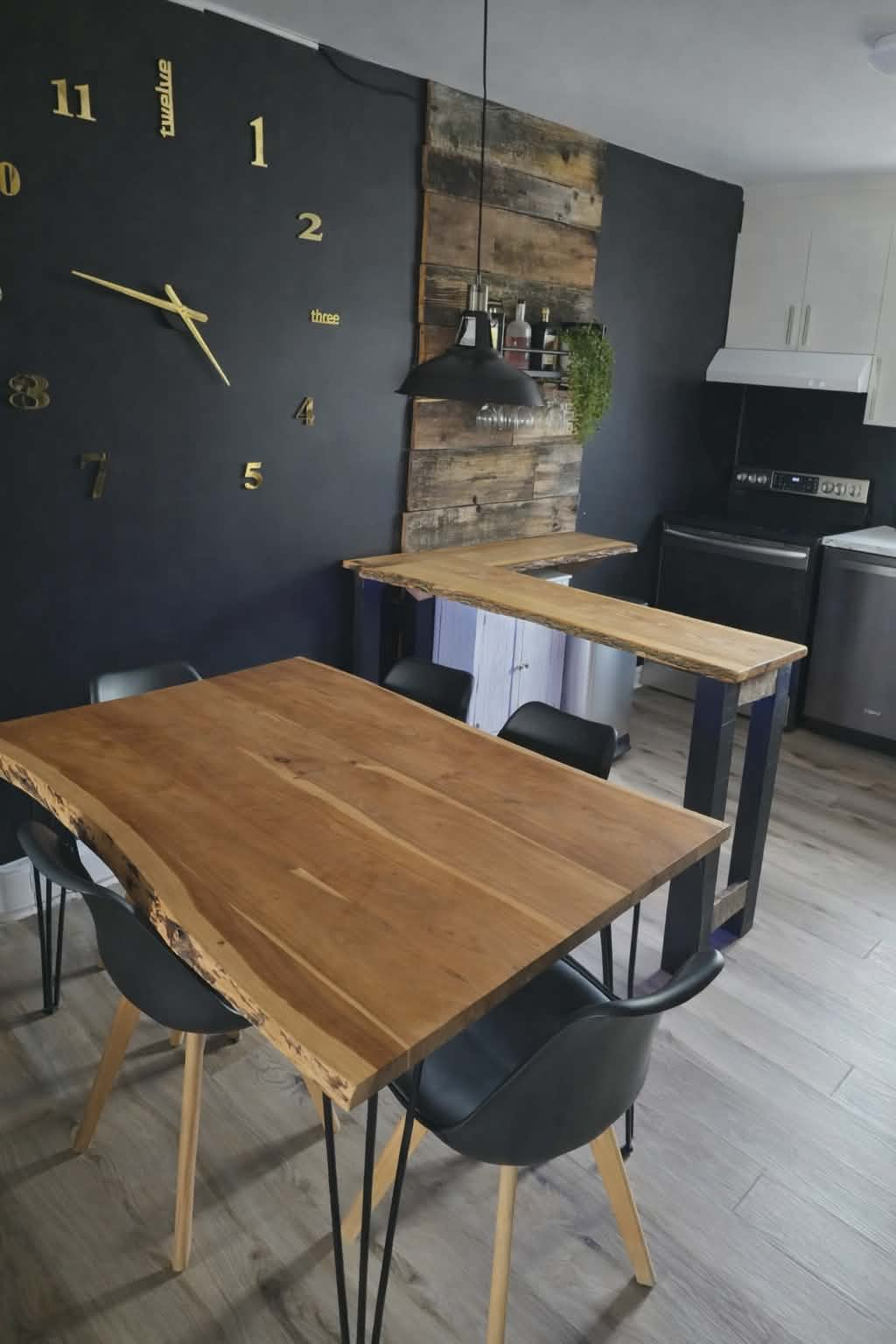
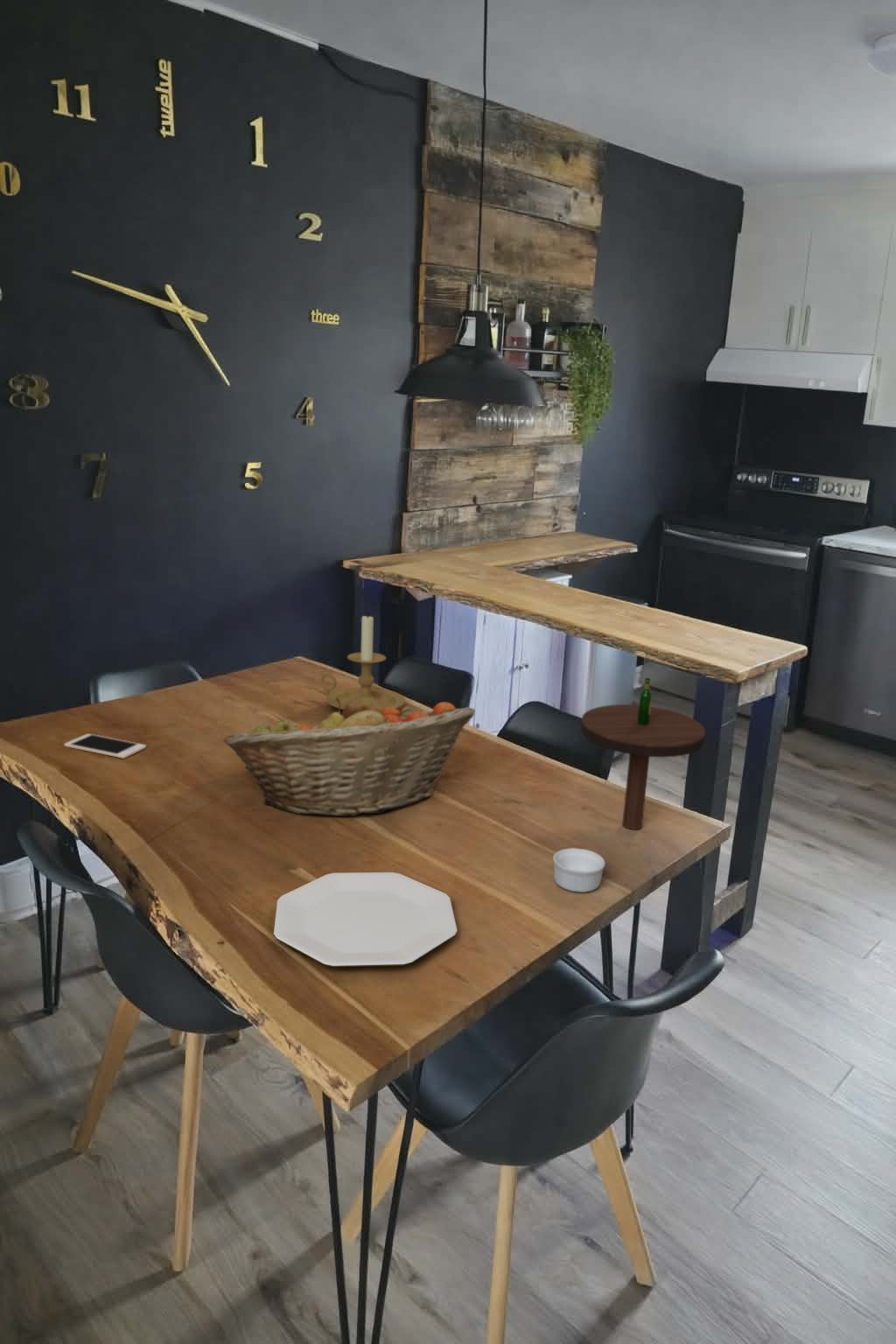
+ plate [273,872,458,968]
+ candle holder [318,612,406,711]
+ ramekin [552,847,606,893]
+ fruit basket [222,698,476,817]
+ cell phone [63,733,147,760]
+ wine bottle [580,677,706,830]
